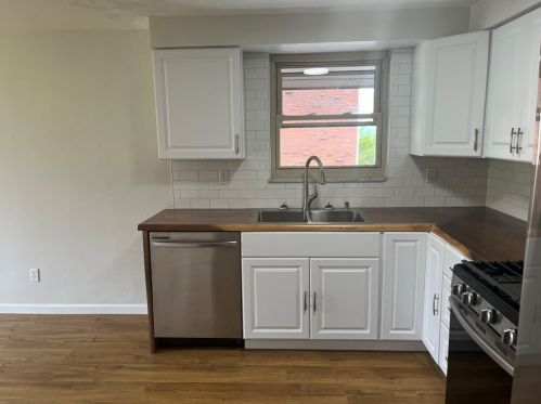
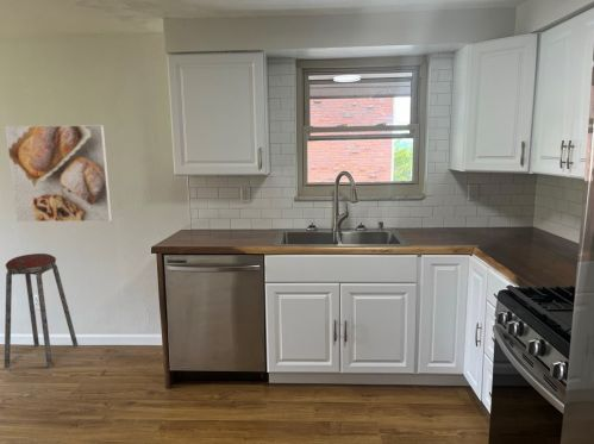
+ music stool [4,252,79,370]
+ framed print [4,124,113,223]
